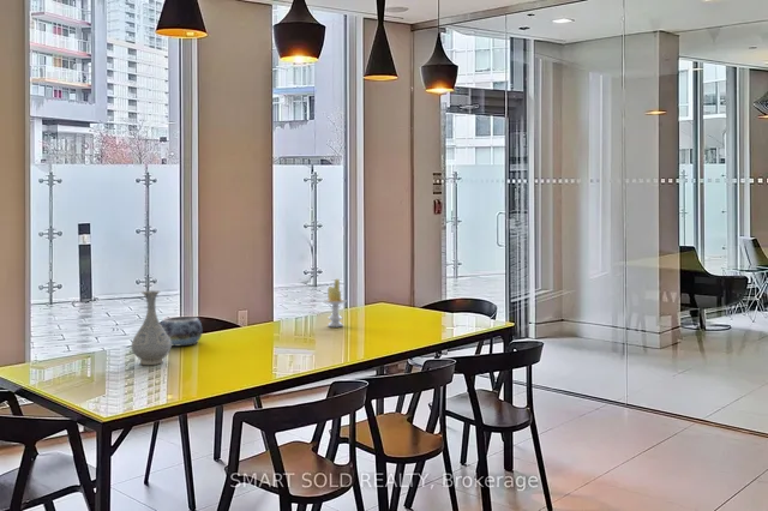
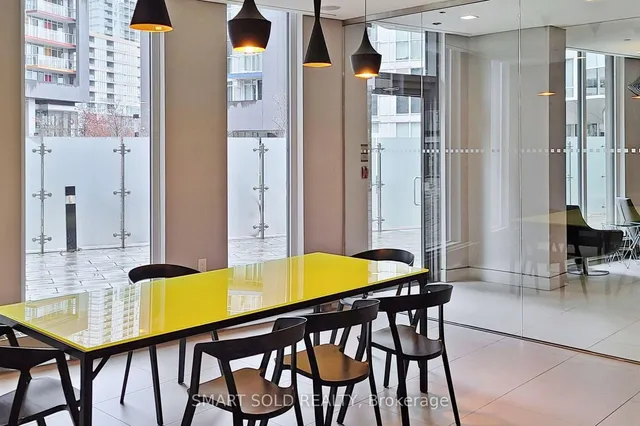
- decorative bowl [160,315,204,347]
- vase [130,289,173,366]
- candle [323,278,348,327]
